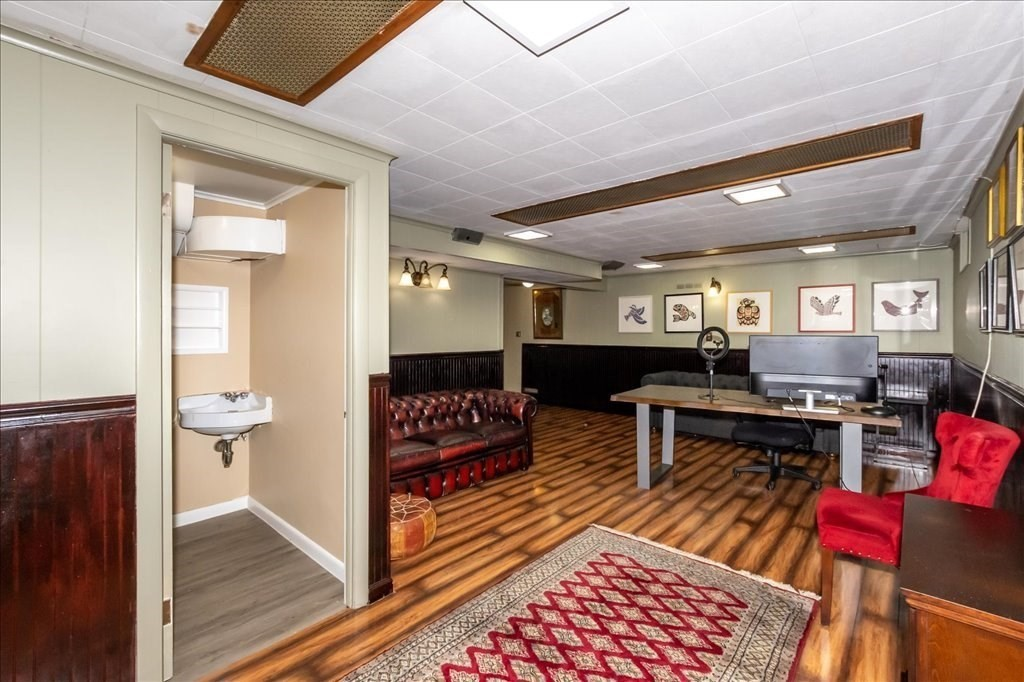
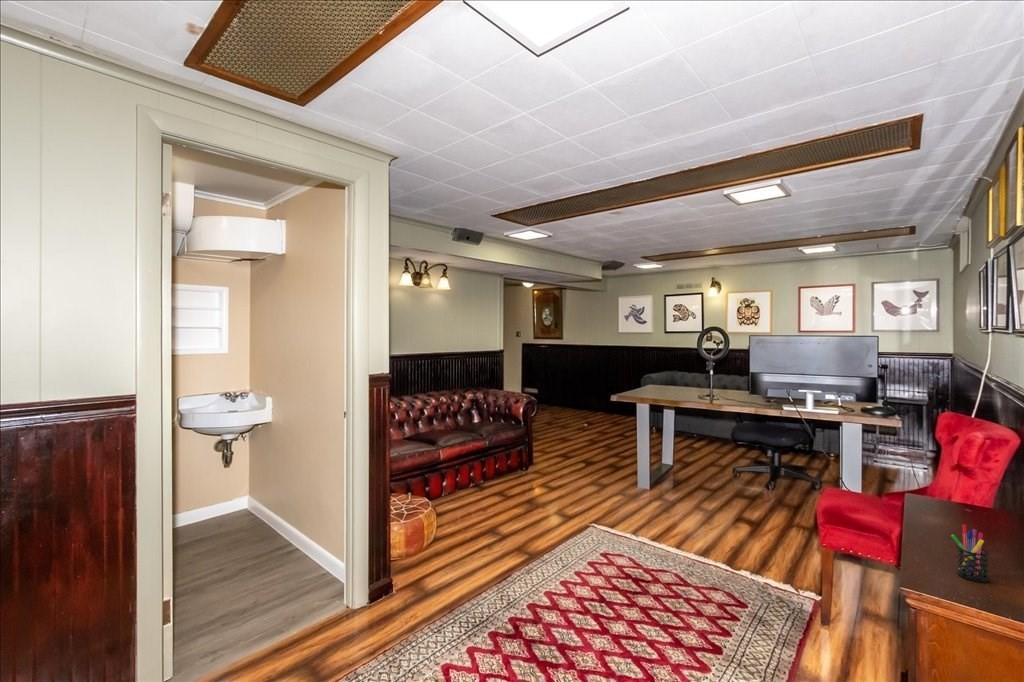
+ pen holder [950,524,990,583]
